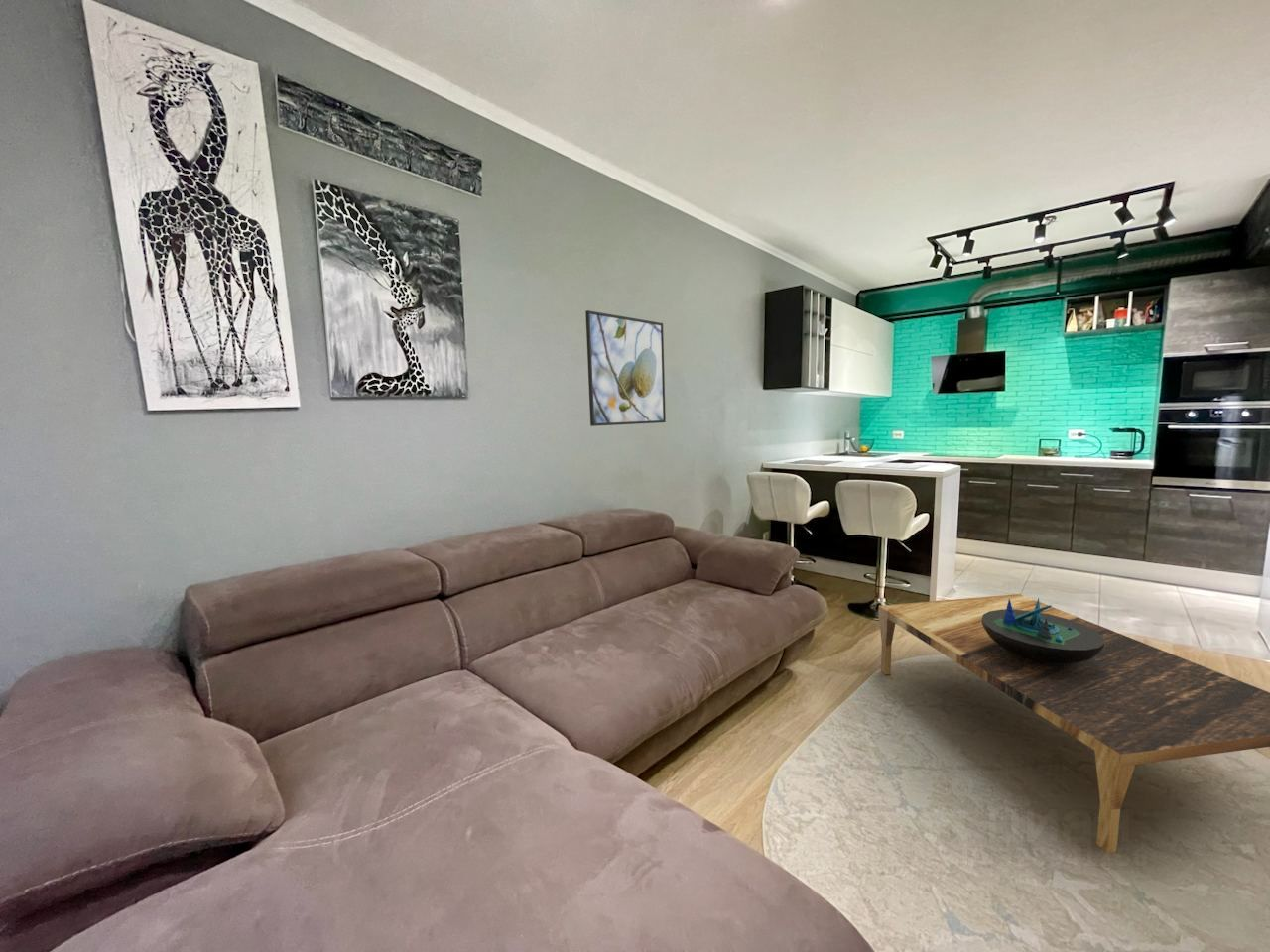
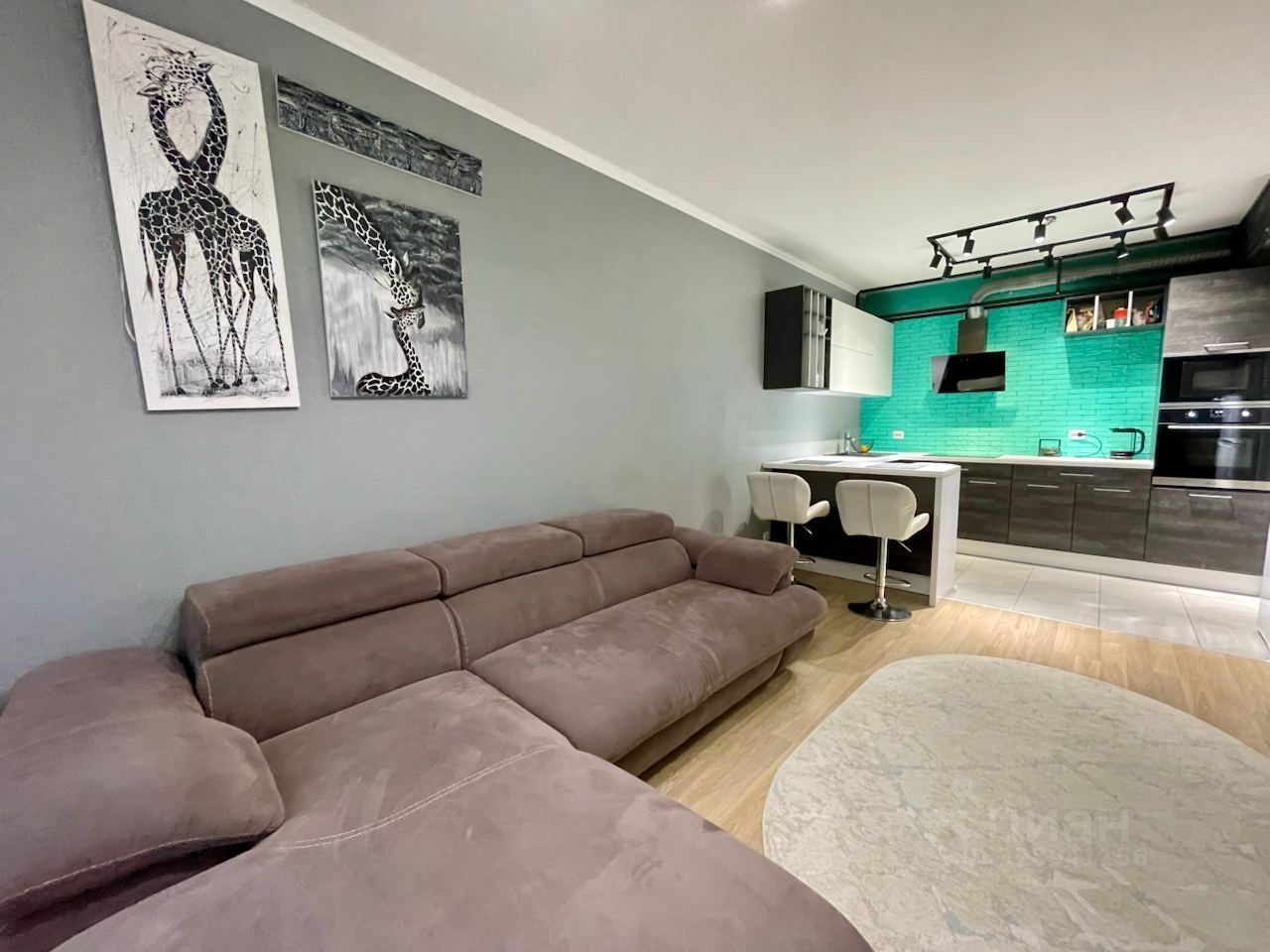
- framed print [584,309,667,427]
- decorative bowl [981,597,1104,664]
- coffee table [878,593,1270,854]
